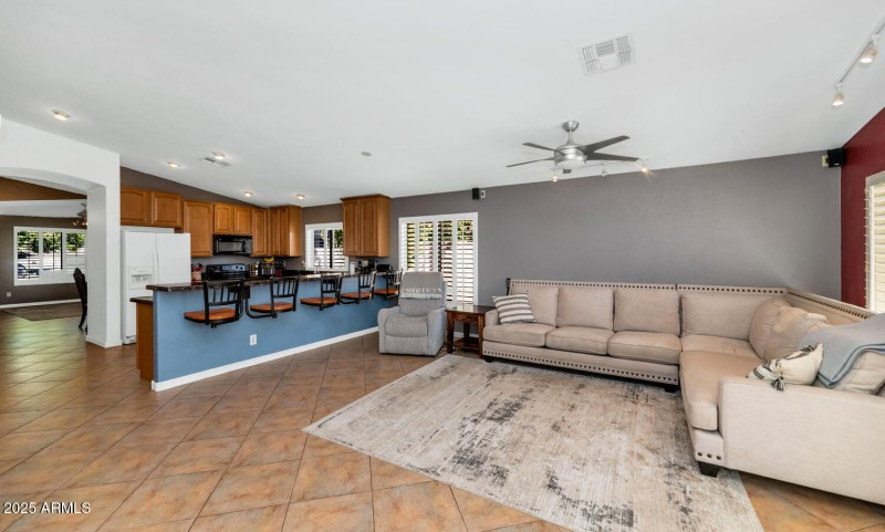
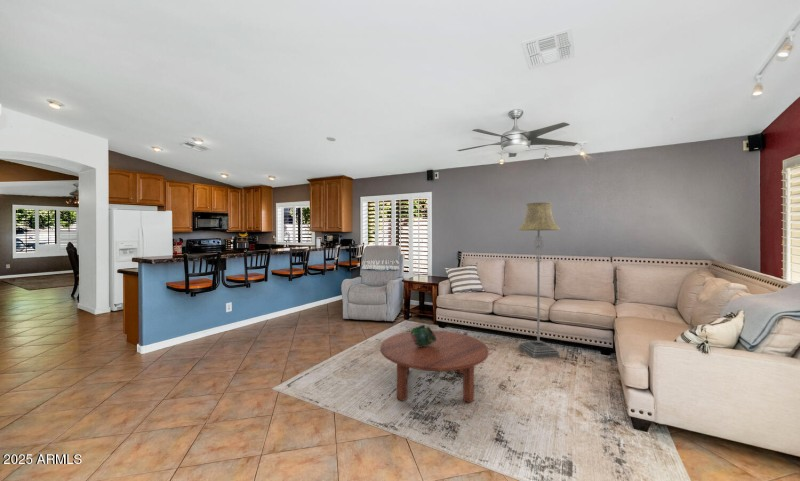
+ coffee table [379,329,489,404]
+ decorative bowl [410,324,437,347]
+ floor lamp [518,201,561,359]
